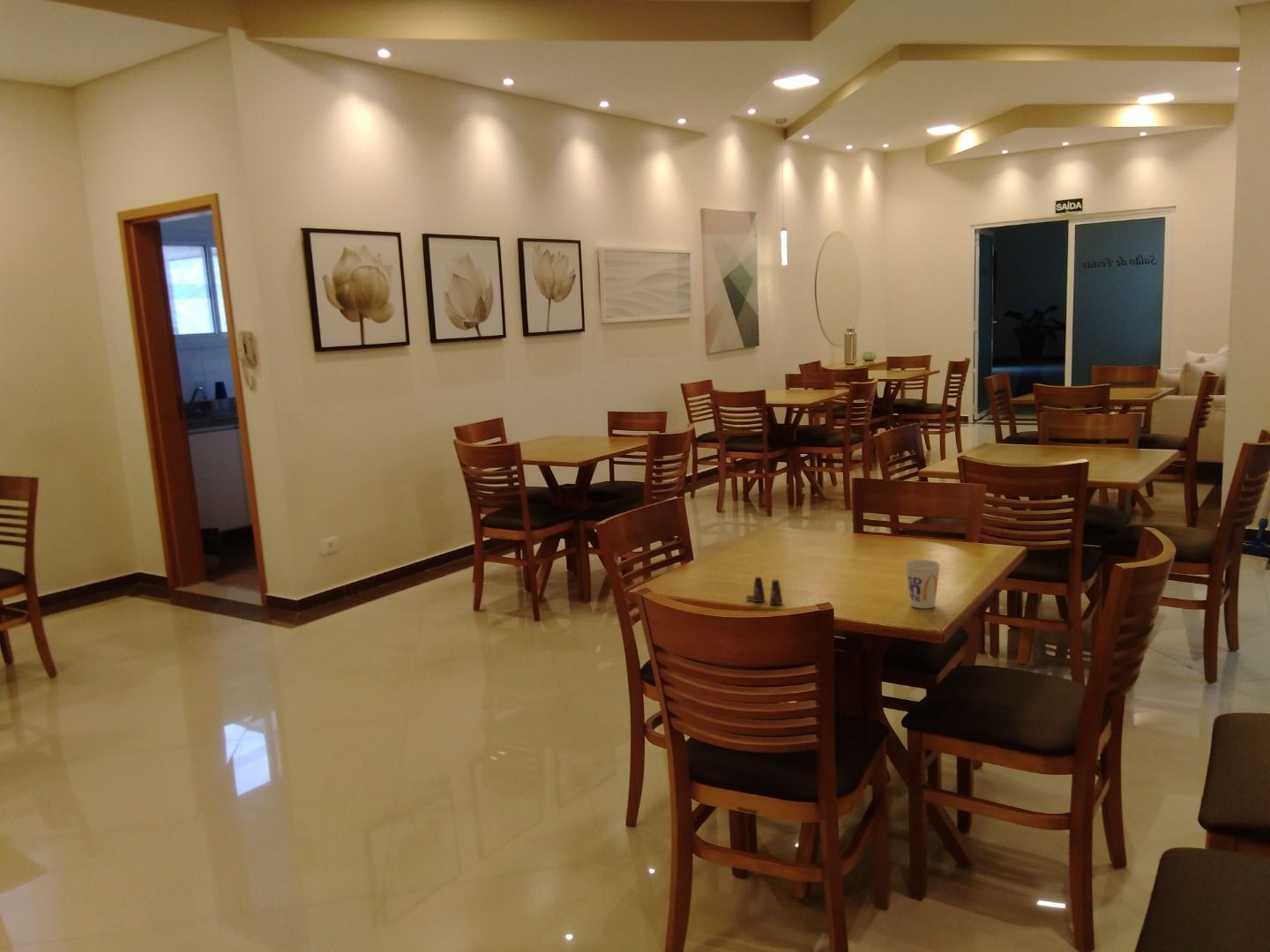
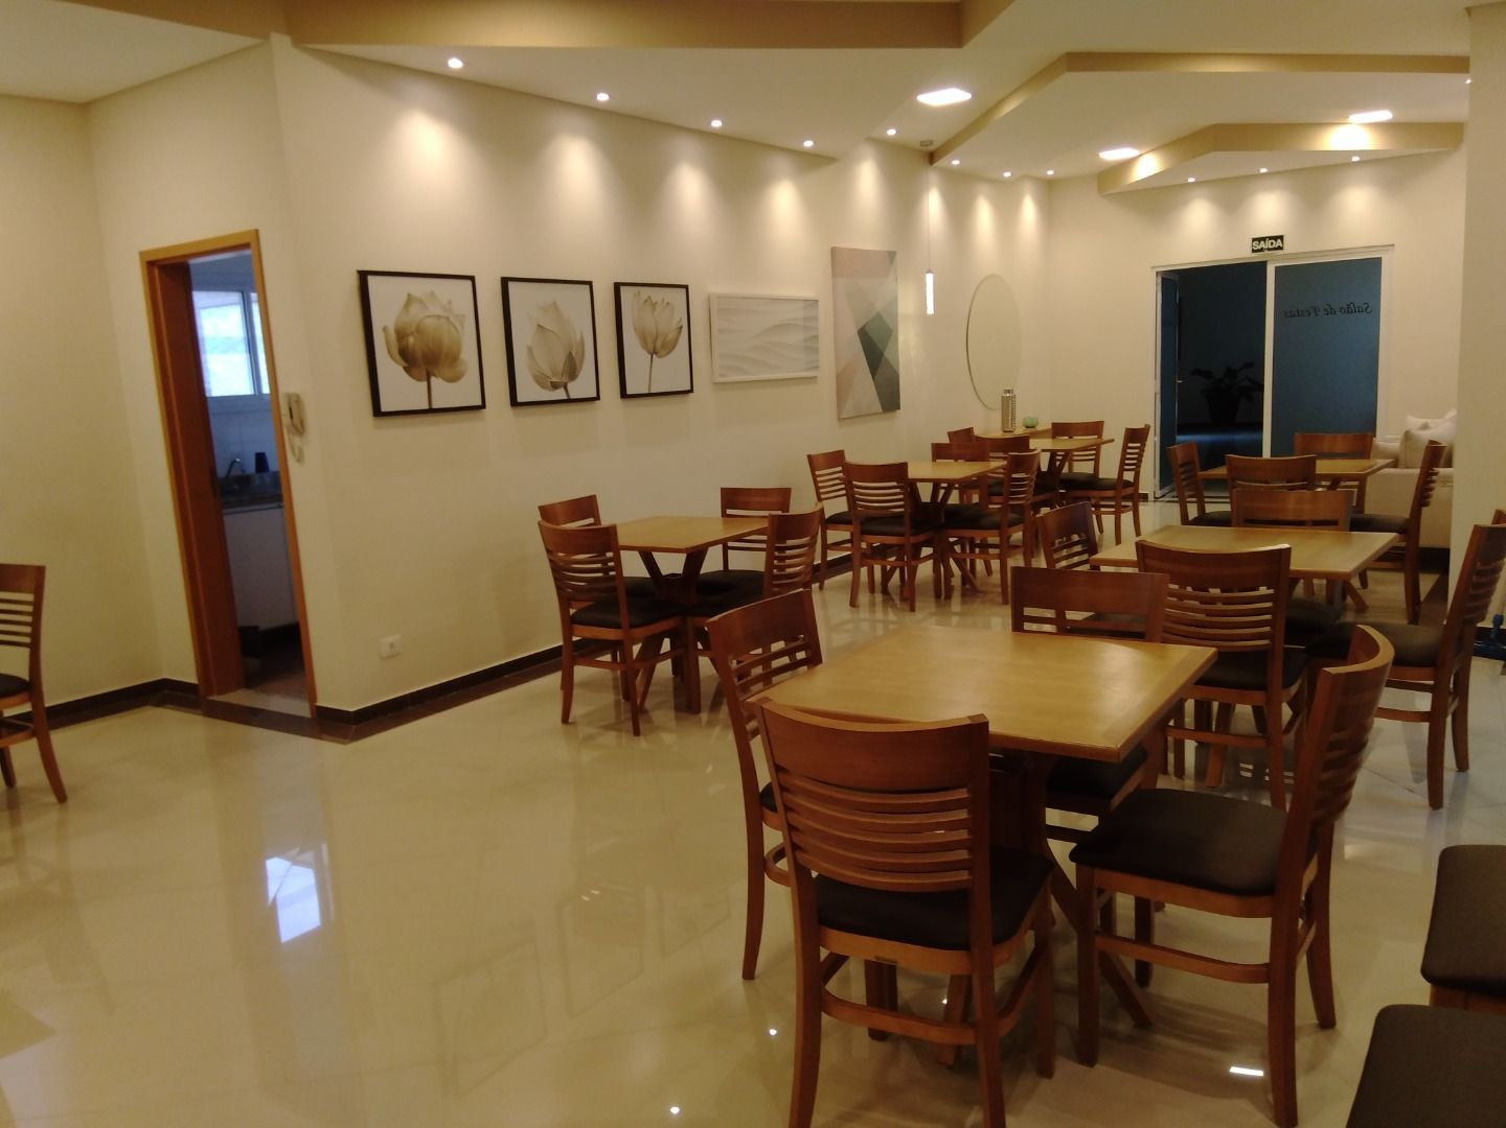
- cup [904,559,941,609]
- salt shaker [745,576,783,606]
